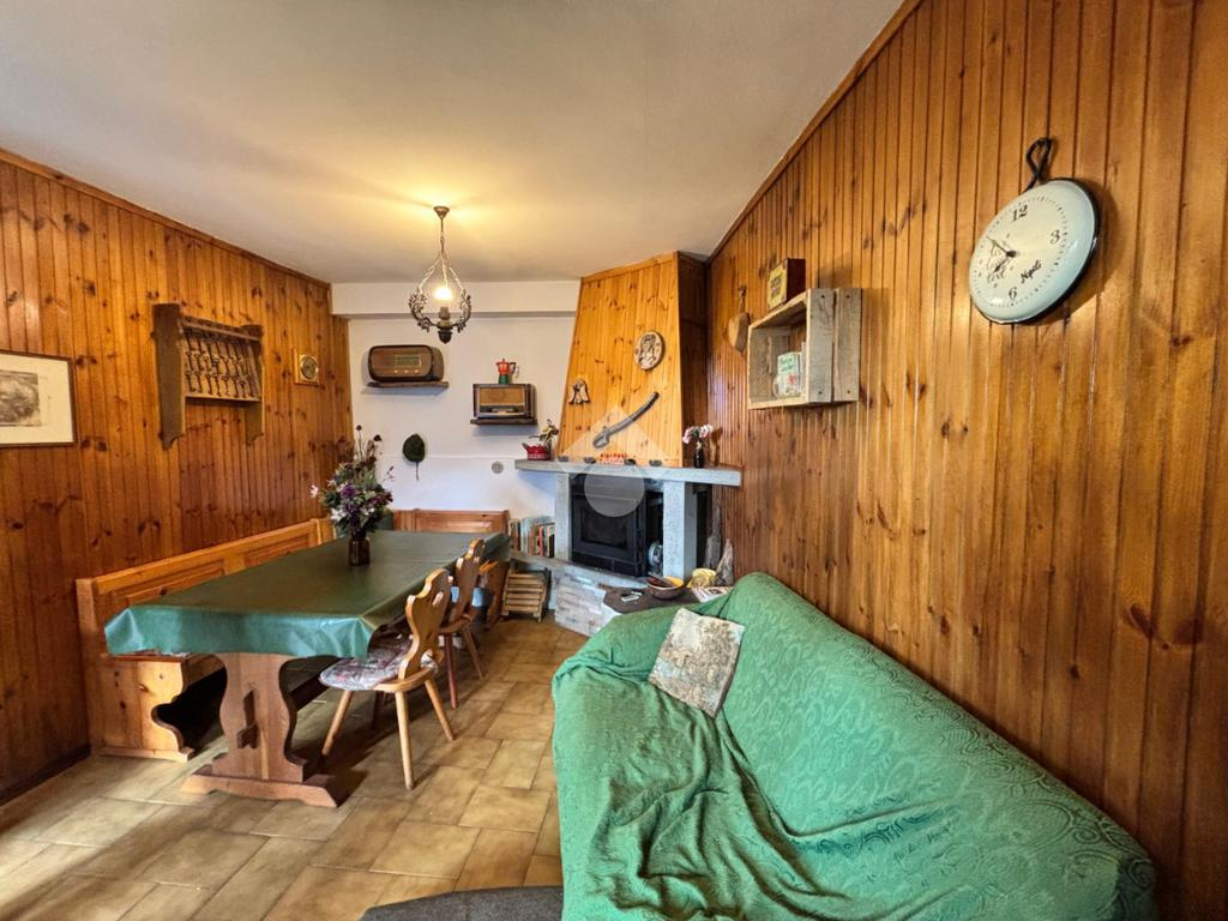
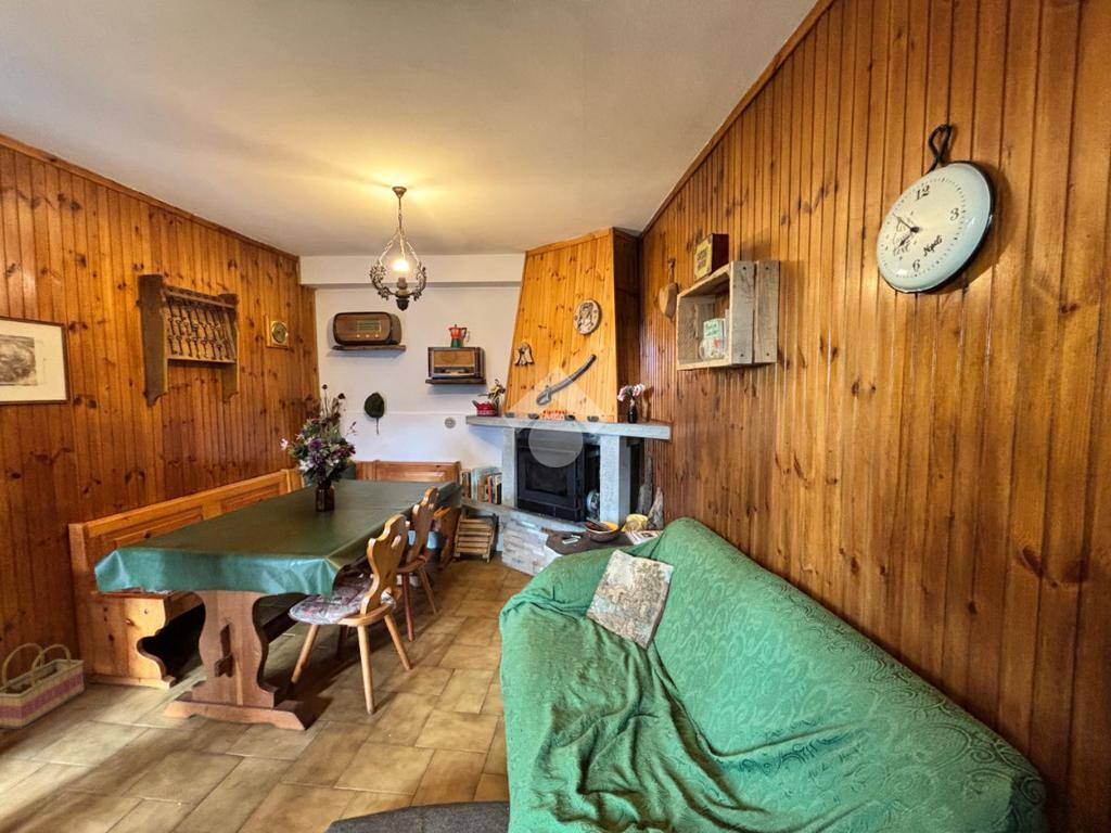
+ basket [0,642,85,730]
